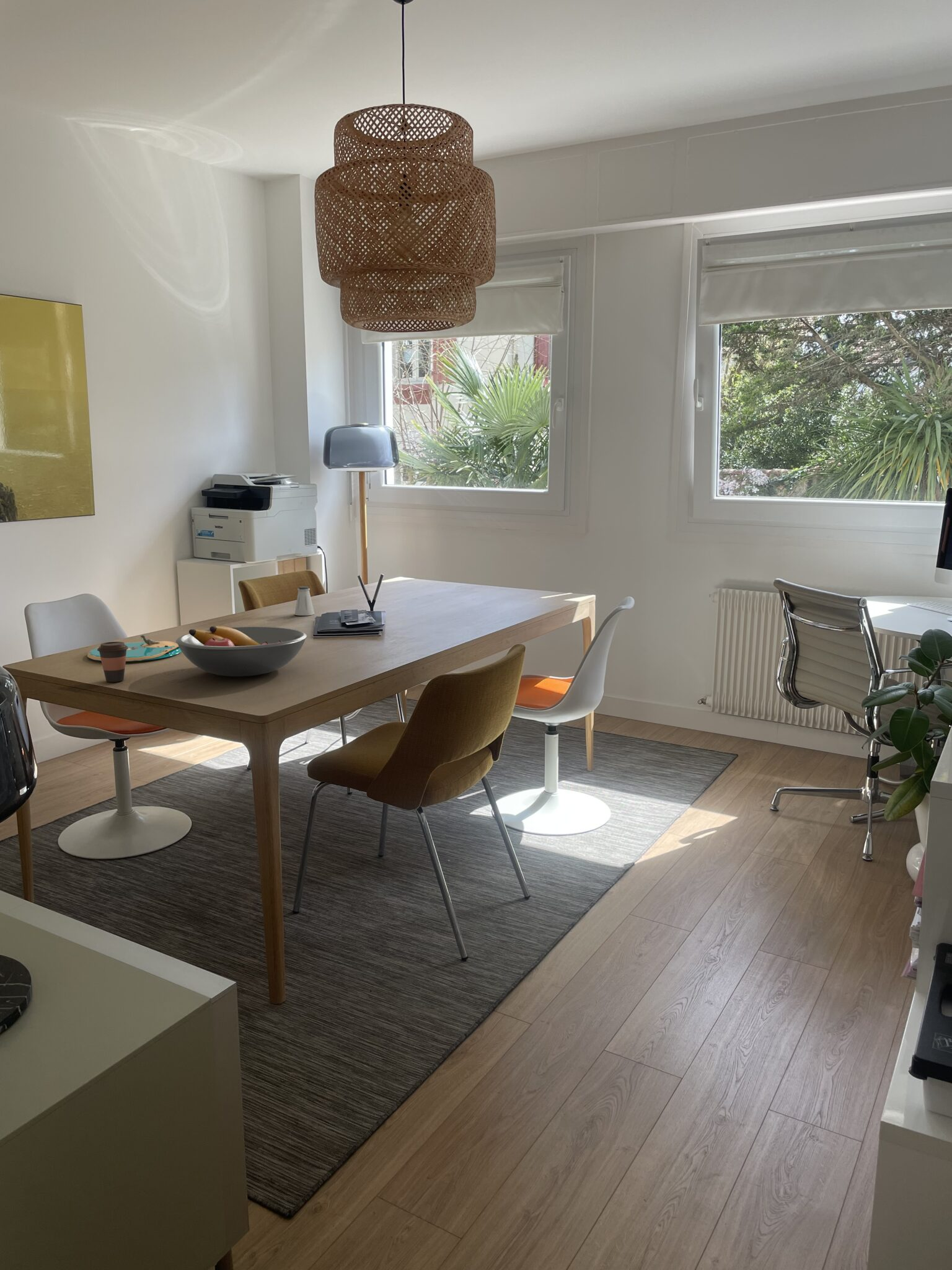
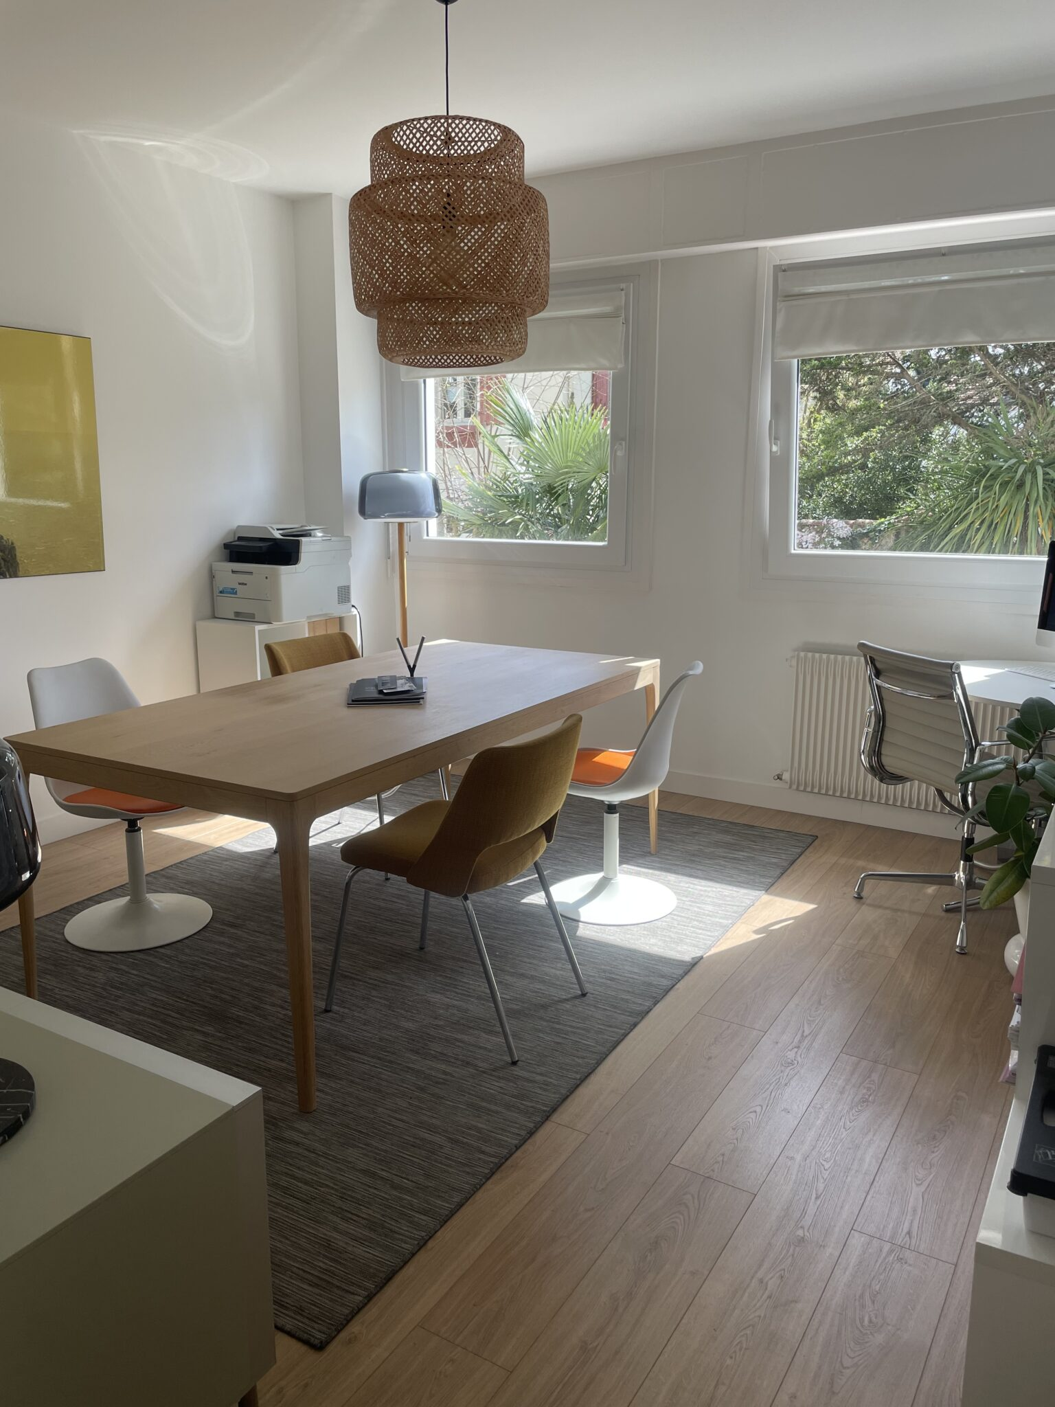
- fruit bowl [175,626,307,677]
- coffee cup [97,641,128,683]
- plate [87,634,182,662]
- saltshaker [294,586,315,616]
